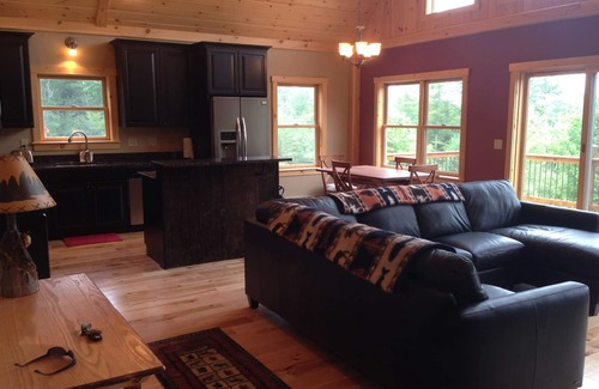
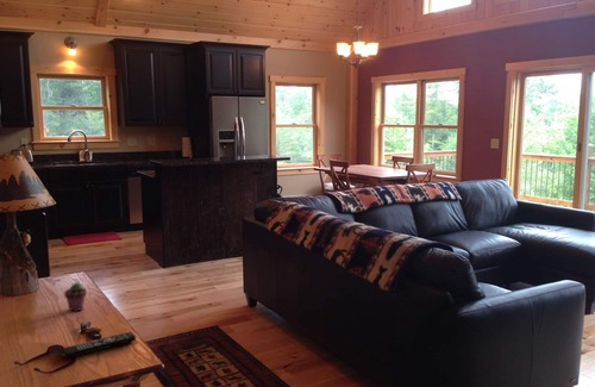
+ potted succulent [63,282,88,312]
+ remote control [62,331,137,360]
